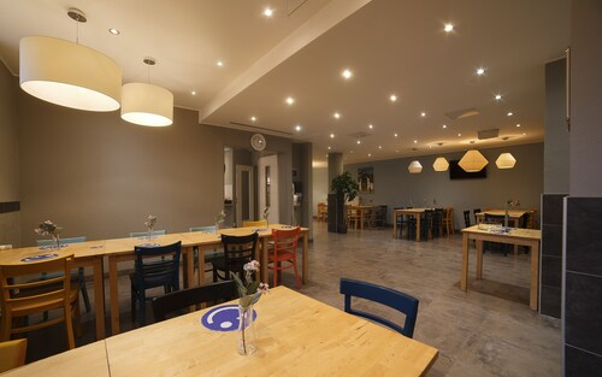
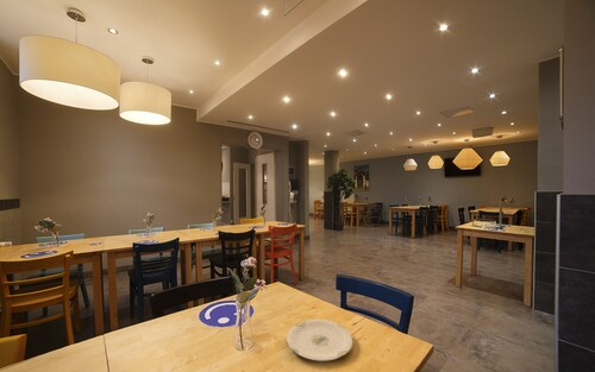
+ plate [286,319,353,362]
